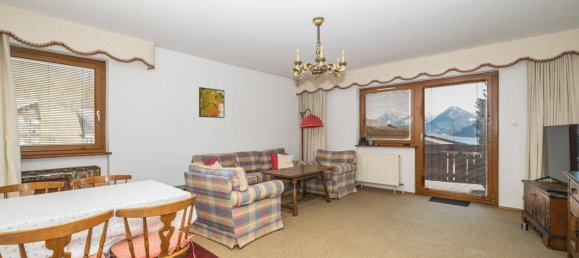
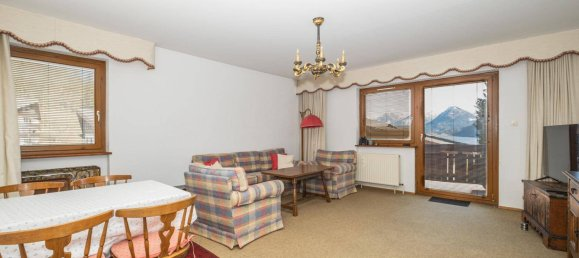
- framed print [198,86,225,119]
